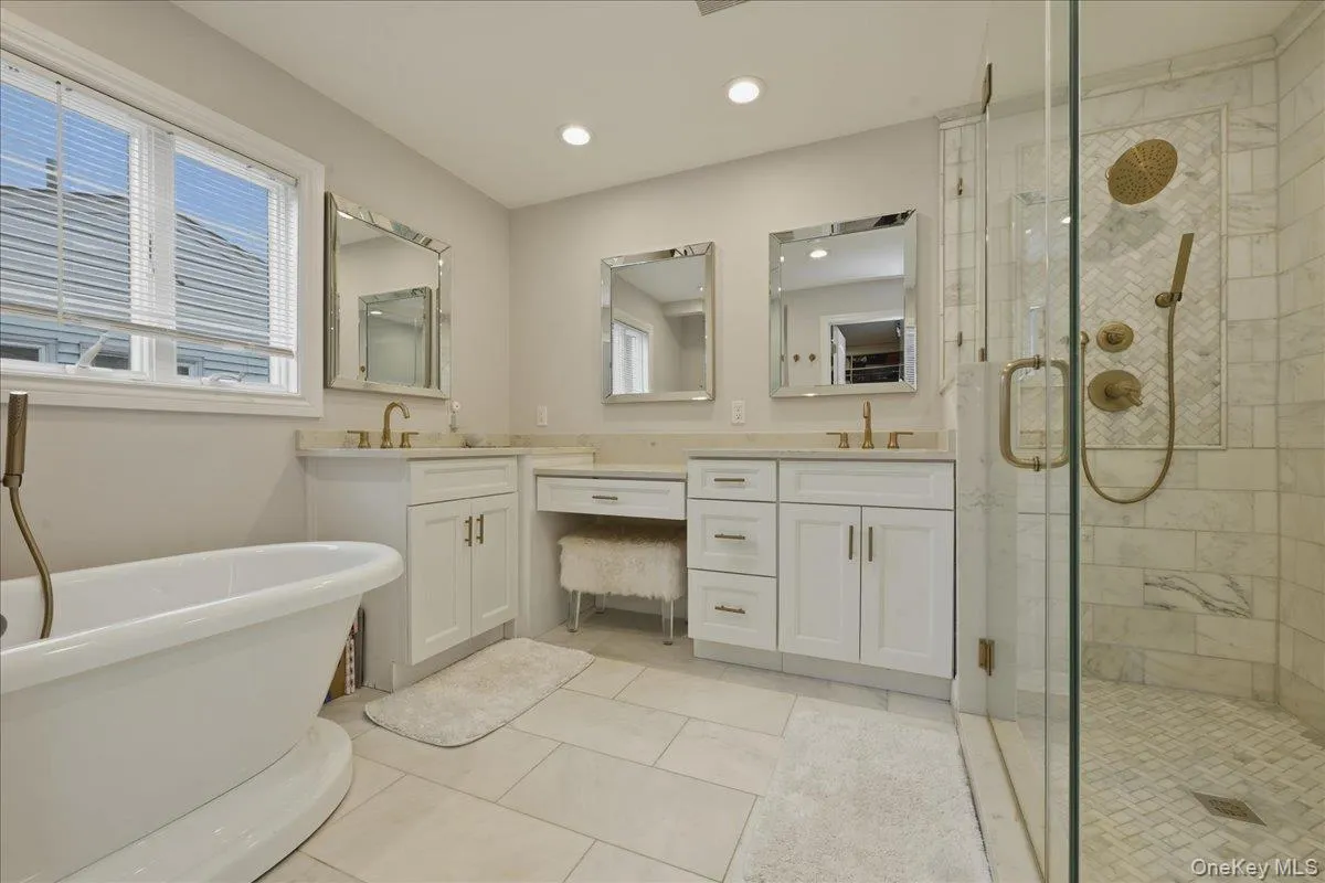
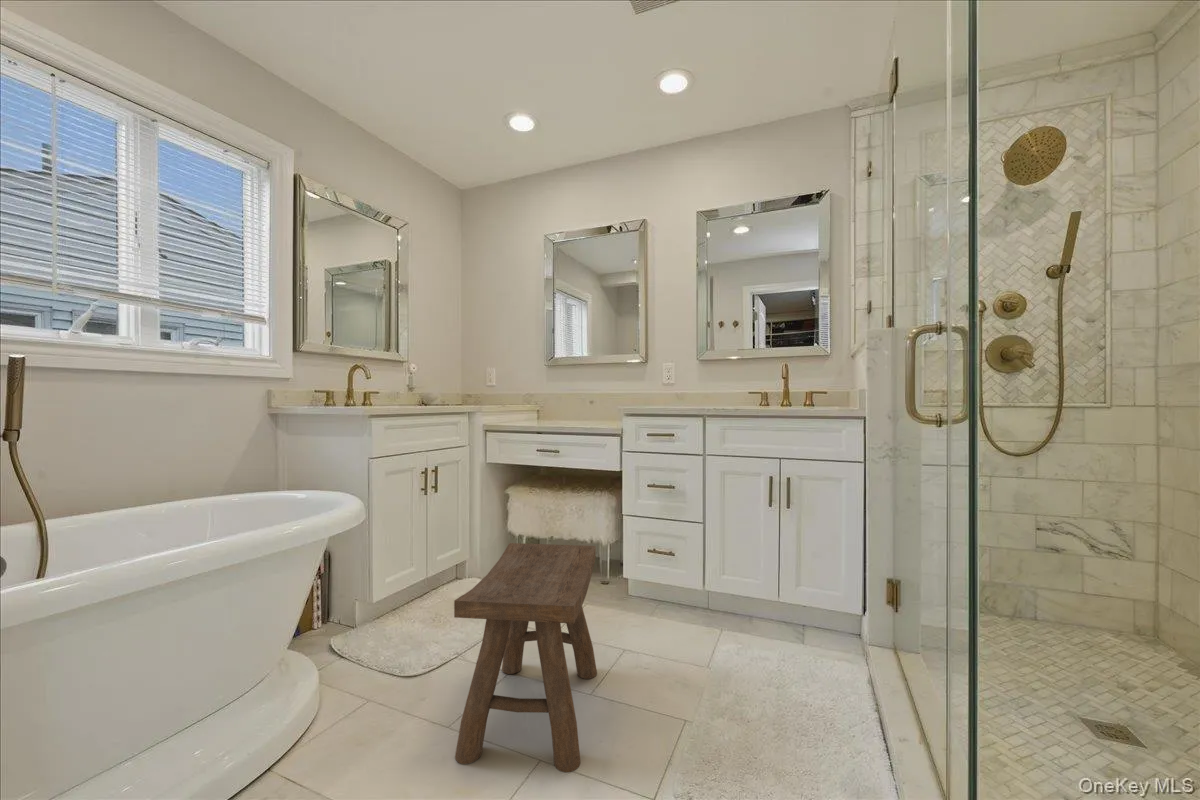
+ stool [453,542,598,773]
